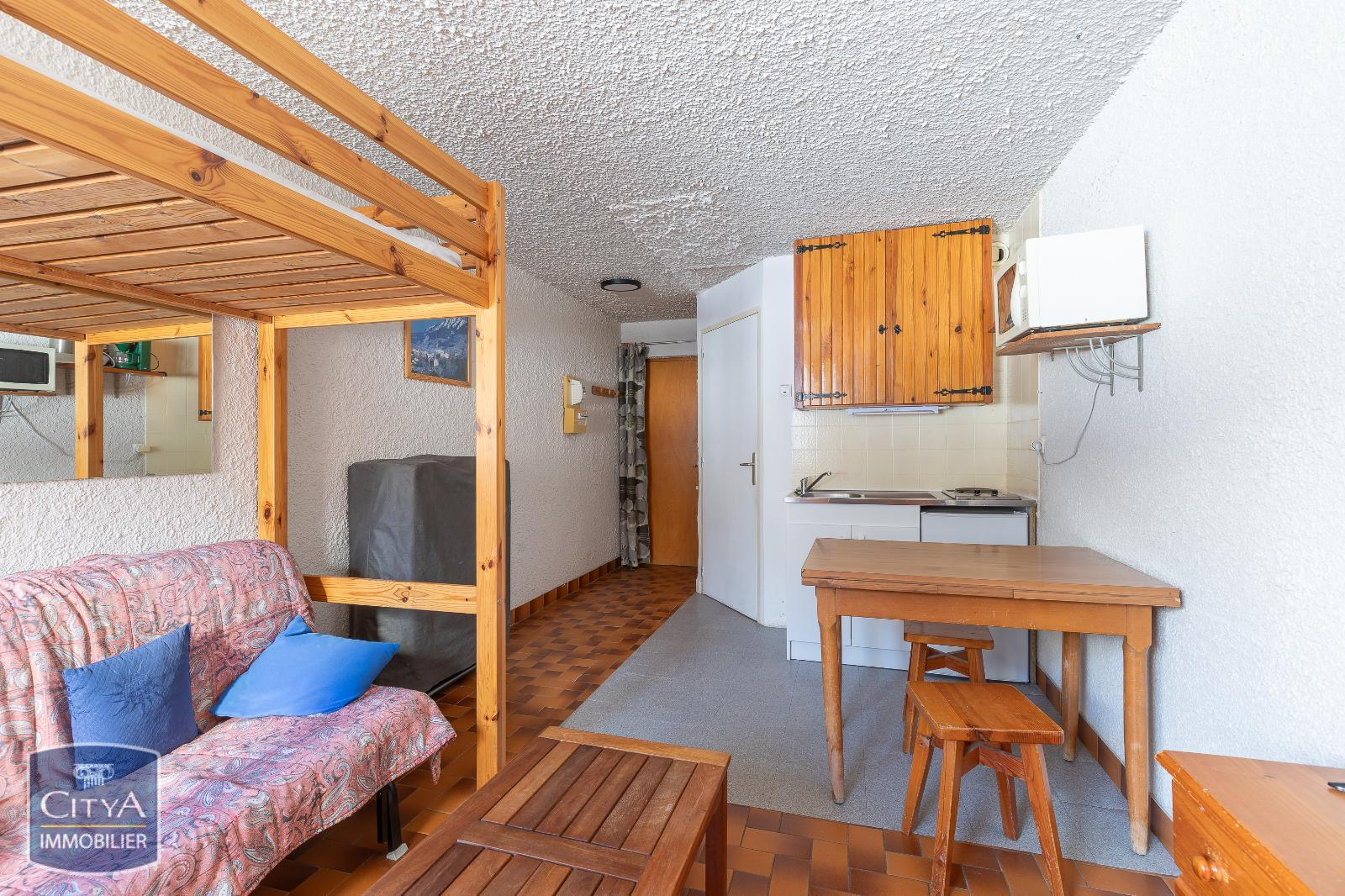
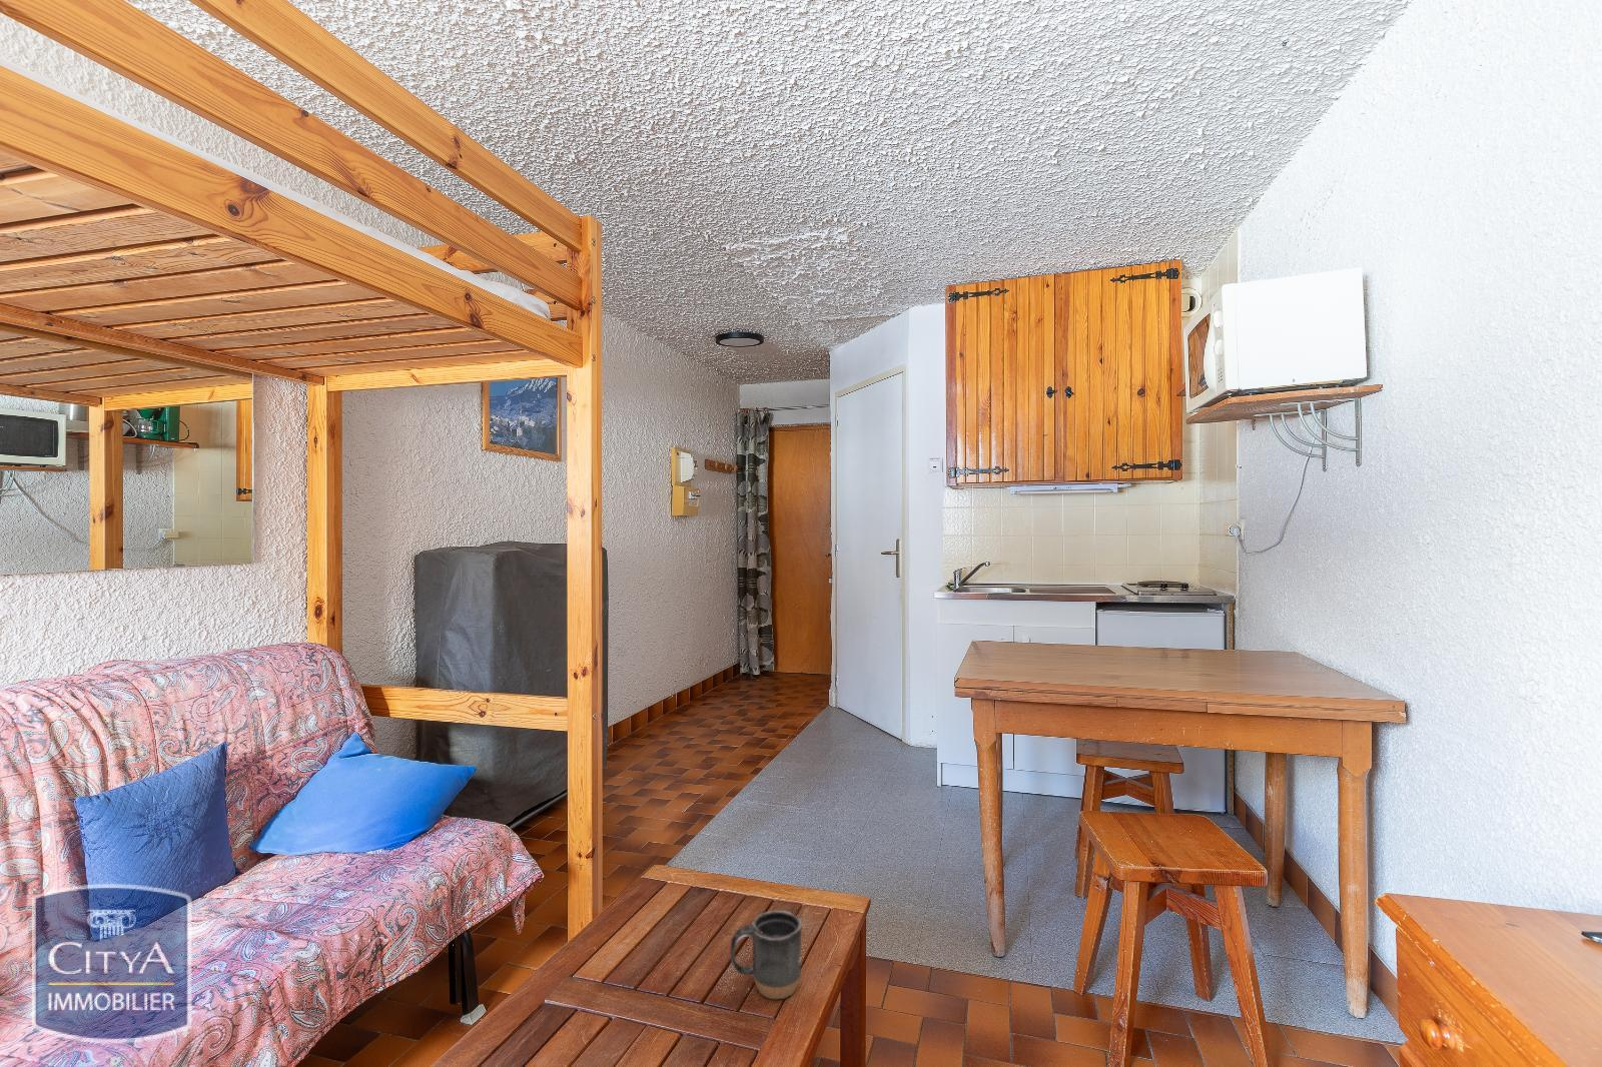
+ mug [729,910,803,1000]
